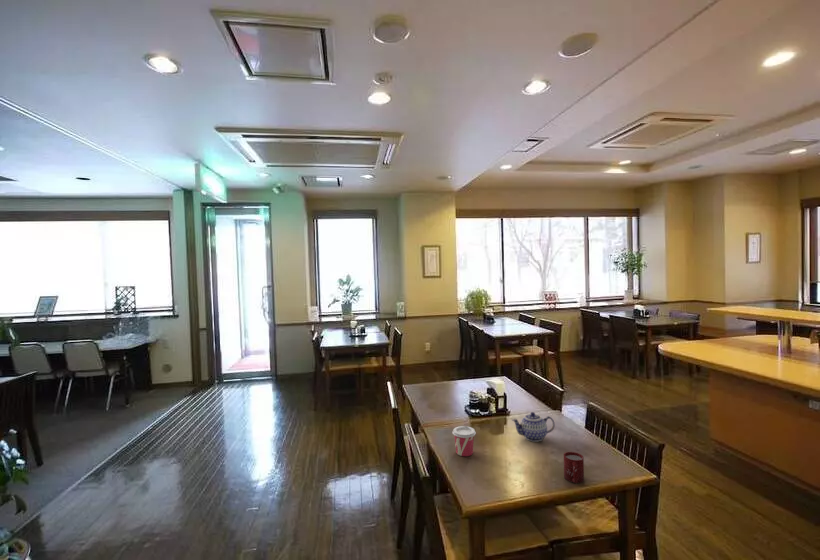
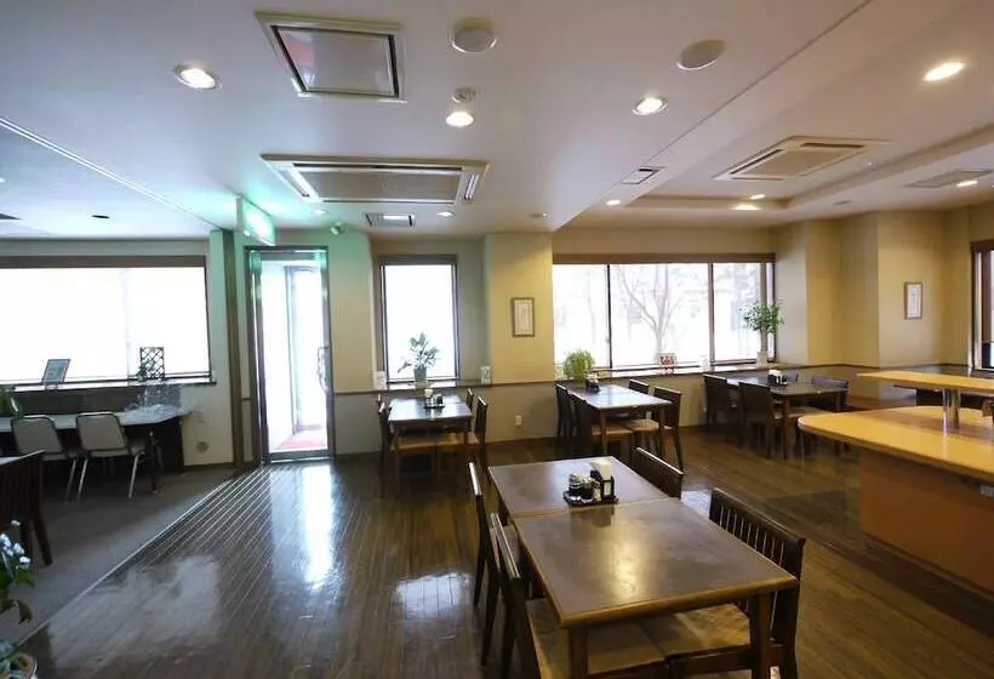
- cup [451,425,477,457]
- cup [563,451,585,484]
- teapot [511,411,556,443]
